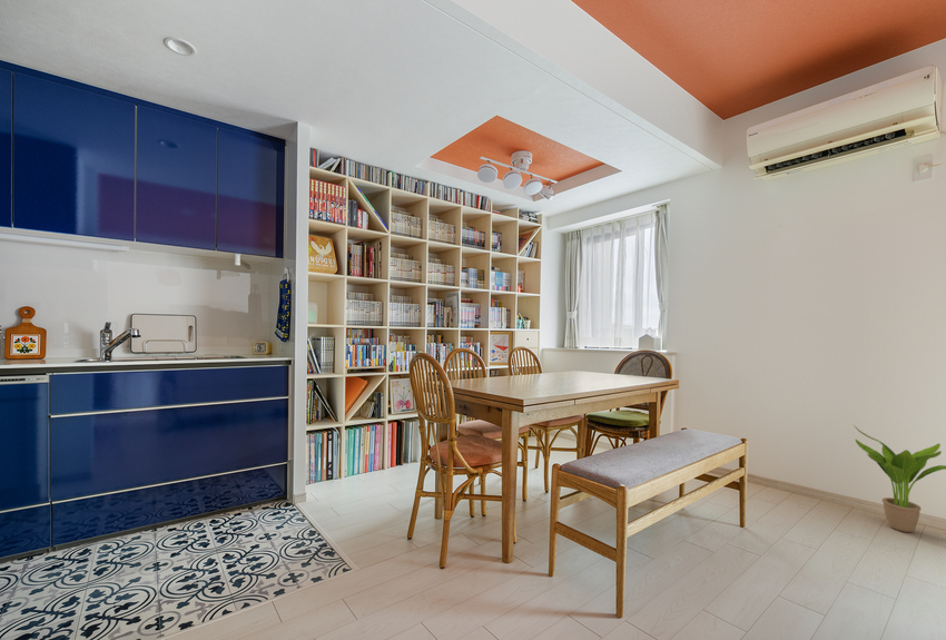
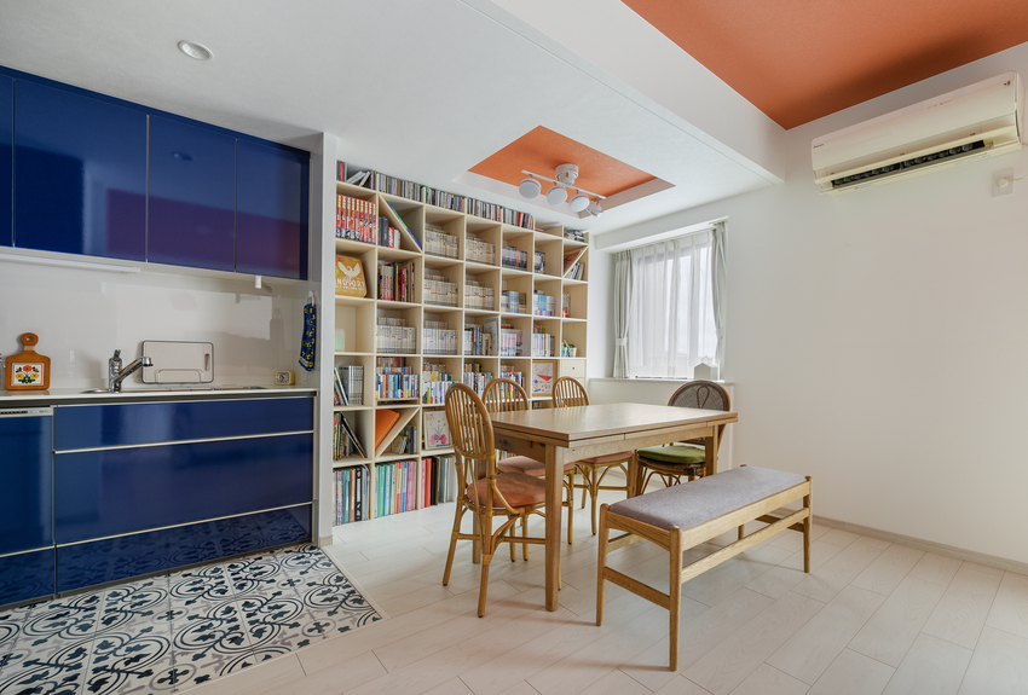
- potted plant [853,424,946,533]
